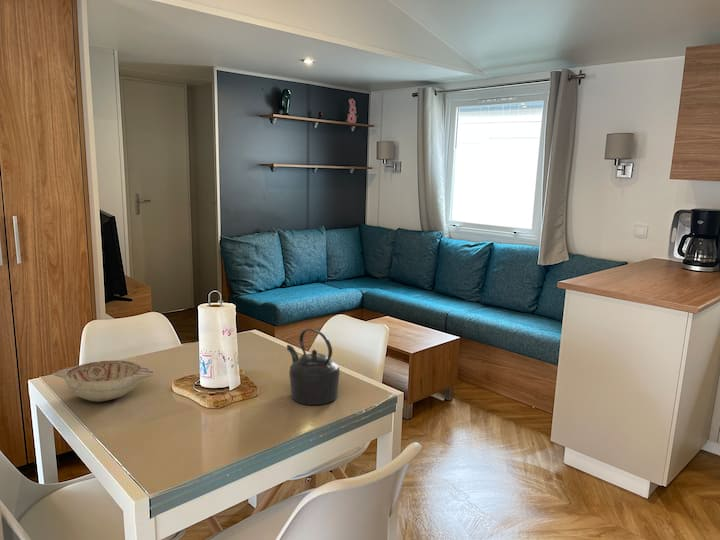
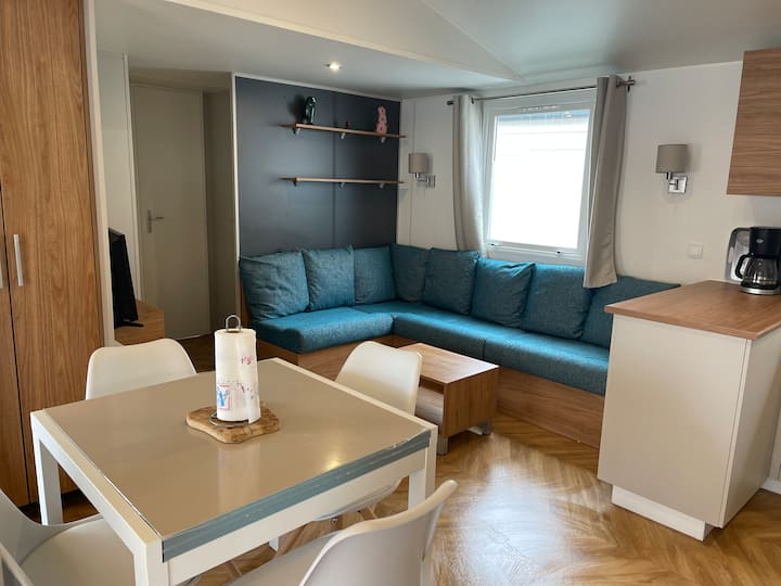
- decorative bowl [51,359,156,403]
- kettle [286,328,341,406]
